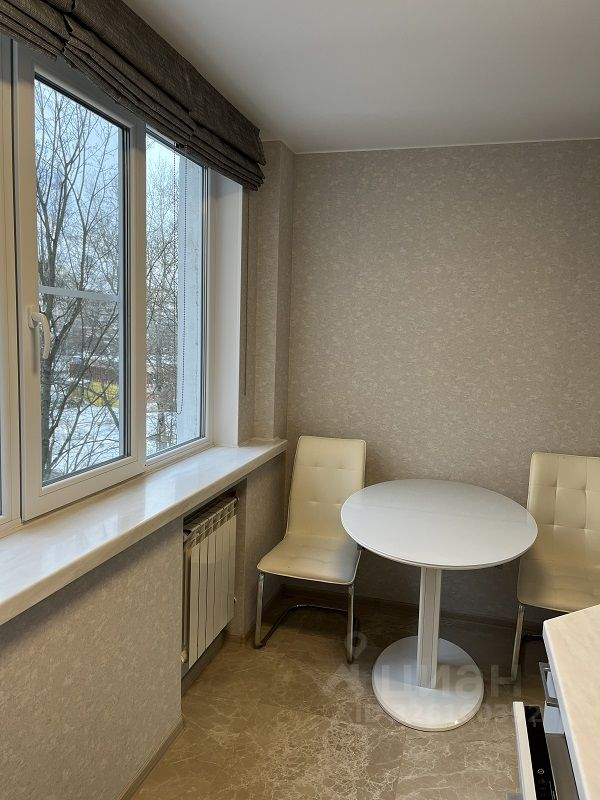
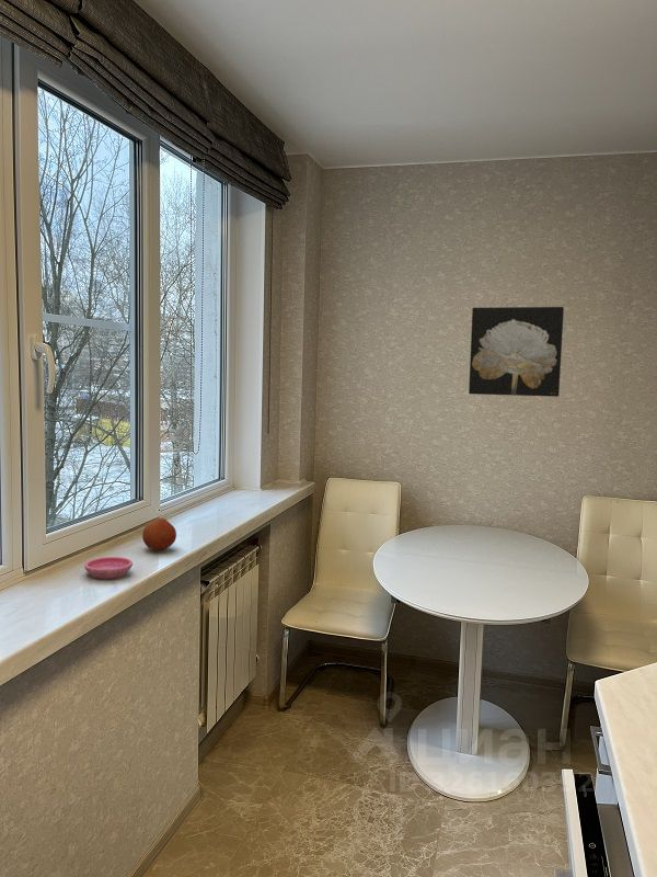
+ saucer [83,556,134,580]
+ fruit [141,517,177,551]
+ wall art [468,306,565,398]
